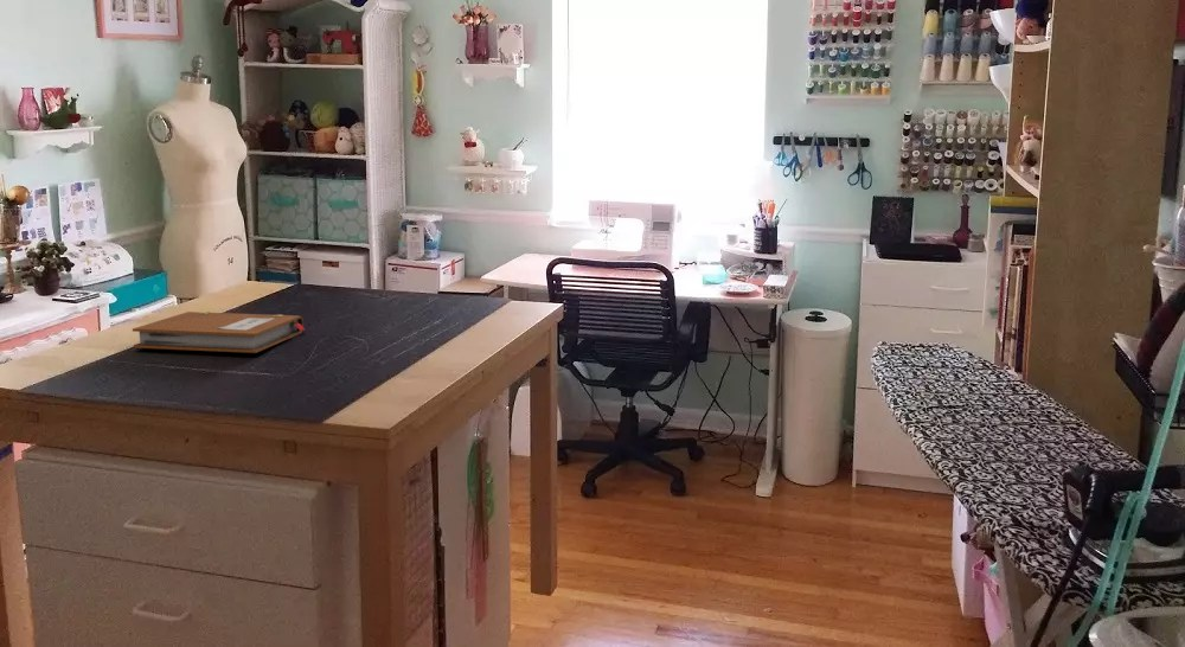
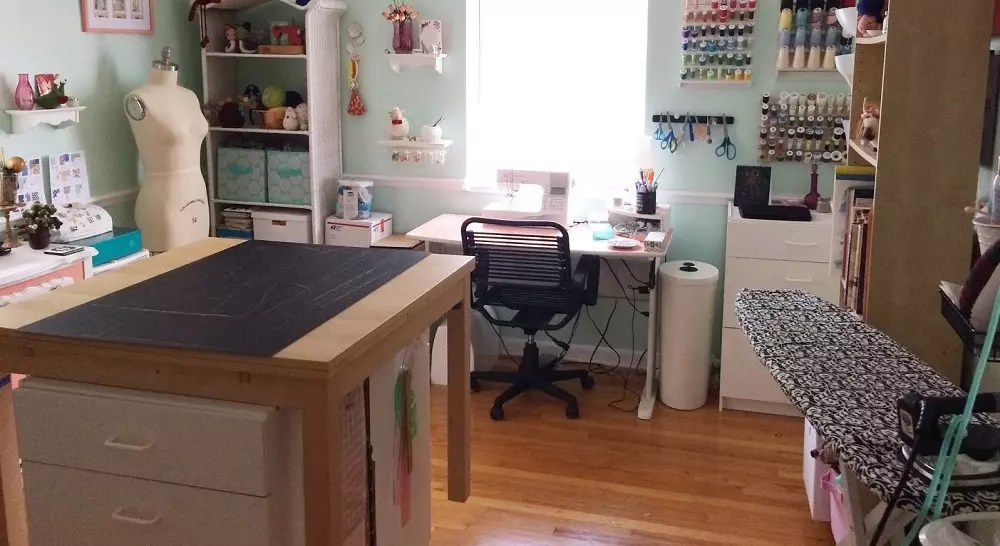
- notebook [132,310,306,354]
